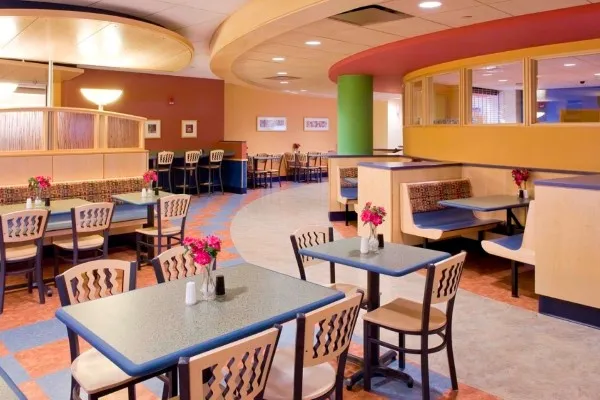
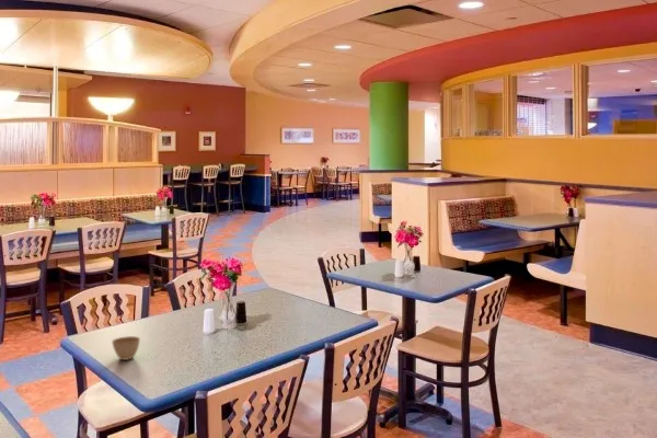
+ flower pot [111,335,141,361]
